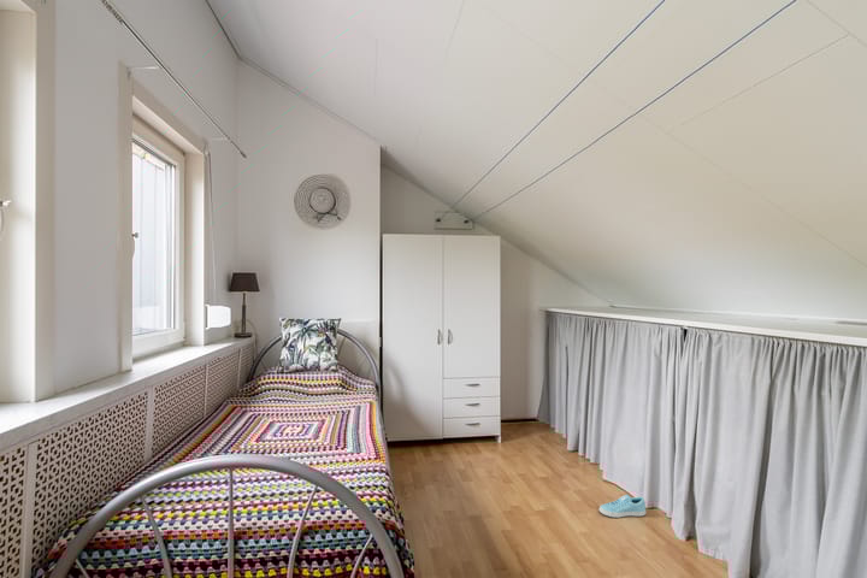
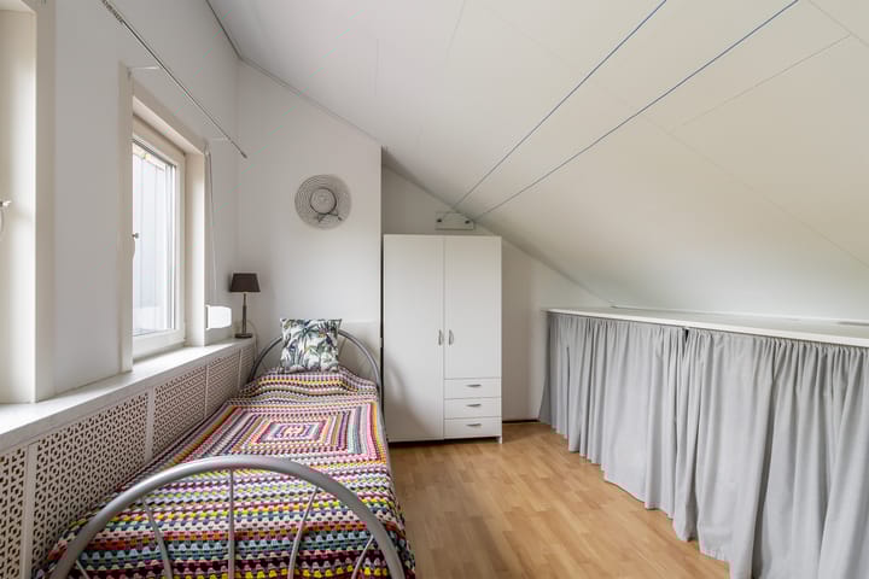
- sneaker [598,494,647,519]
